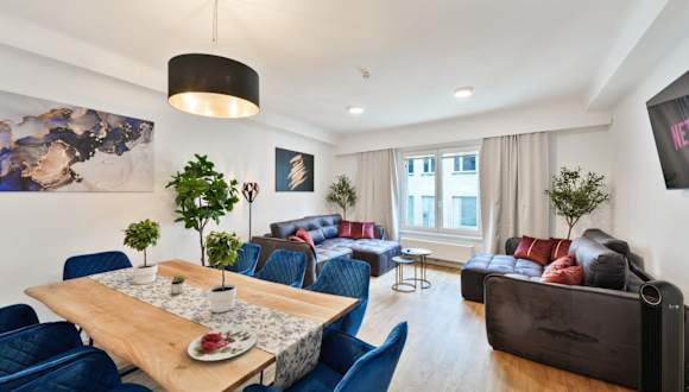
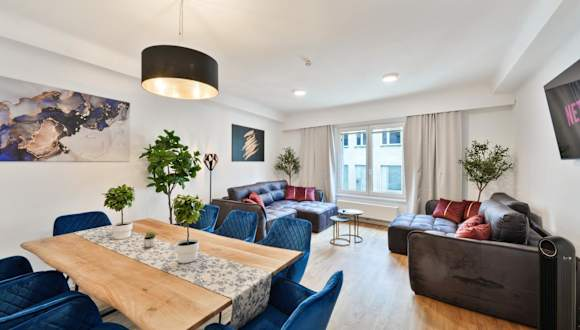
- plate [187,325,258,362]
